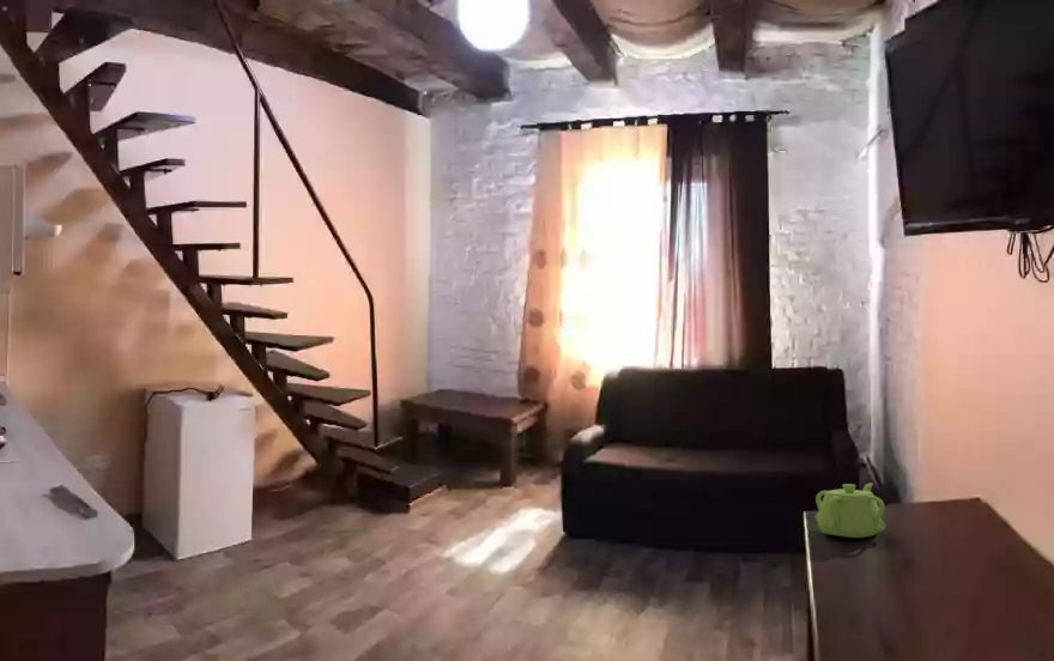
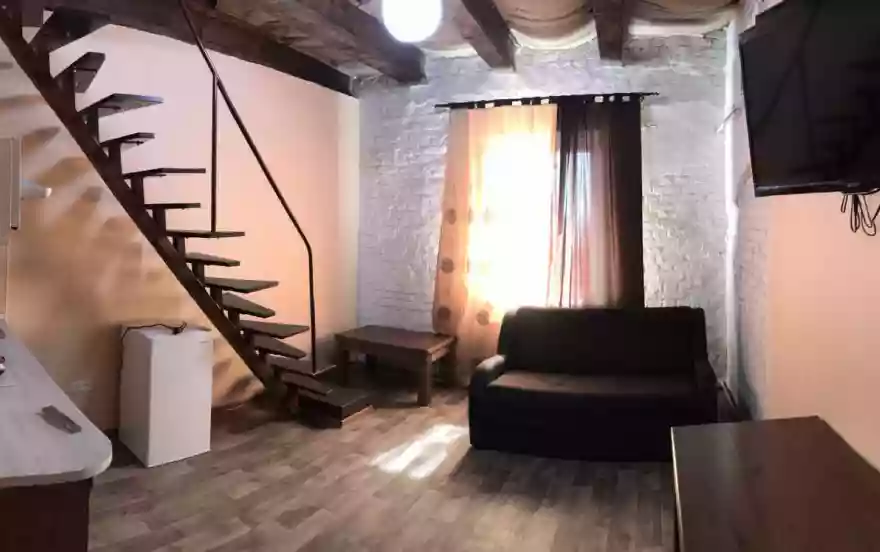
- teapot [814,481,886,539]
